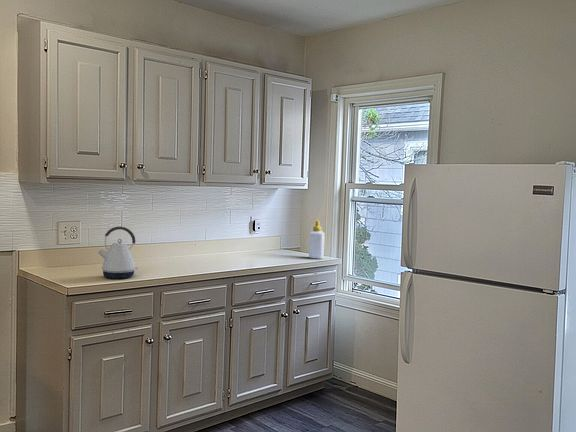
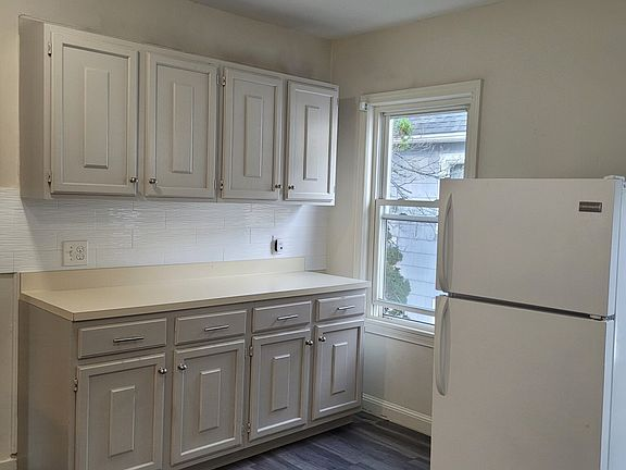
- soap bottle [308,220,326,260]
- kettle [97,226,138,280]
